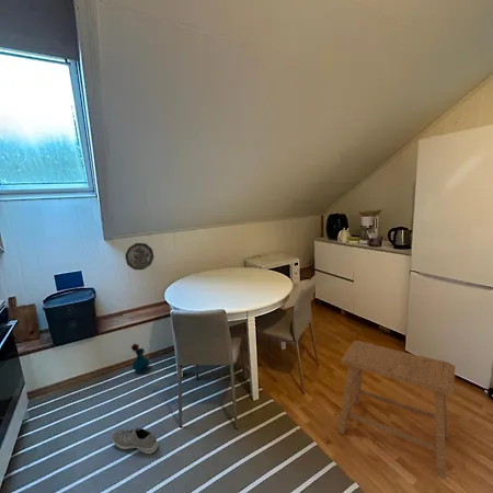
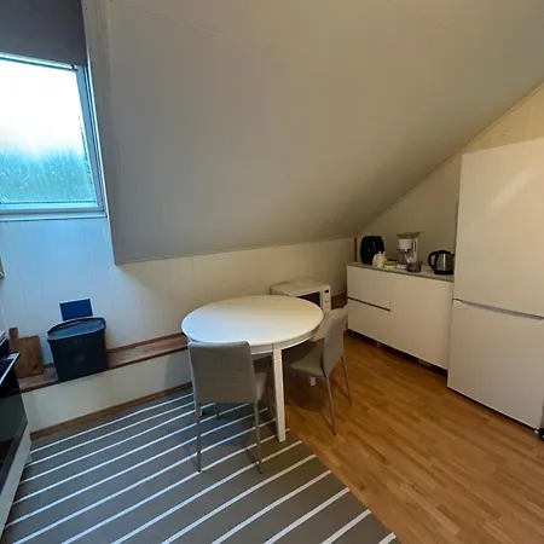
- vase [130,343,150,375]
- sneaker [111,426,159,455]
- decorative plate [124,242,154,271]
- stool [336,340,456,479]
